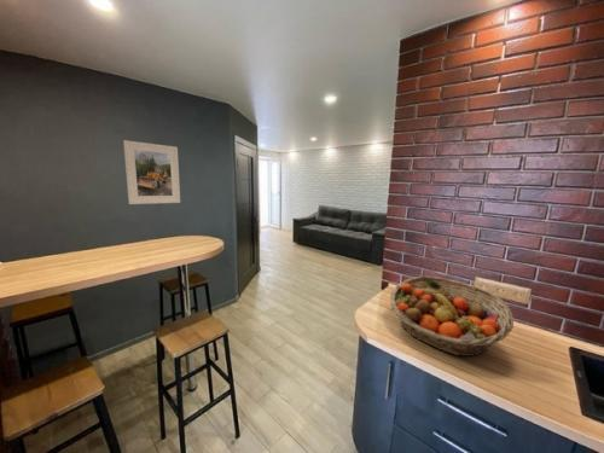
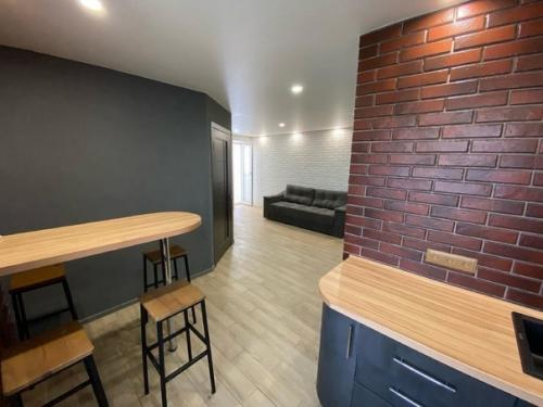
- fruit basket [389,275,515,358]
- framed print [122,139,181,205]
